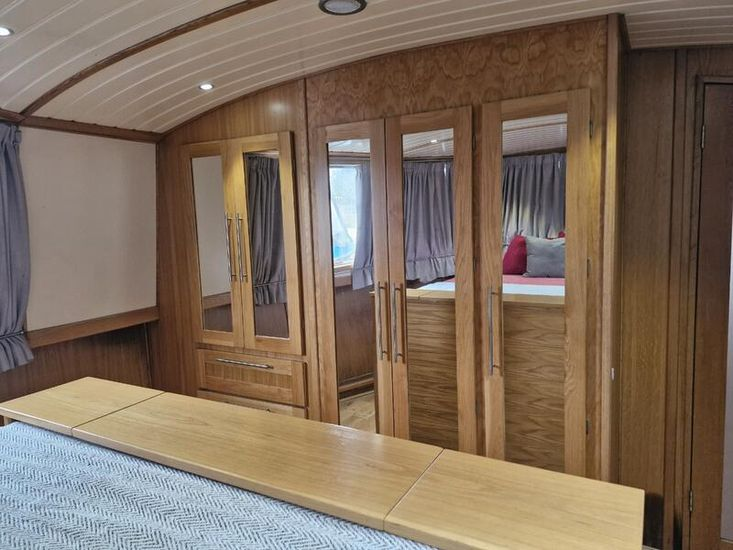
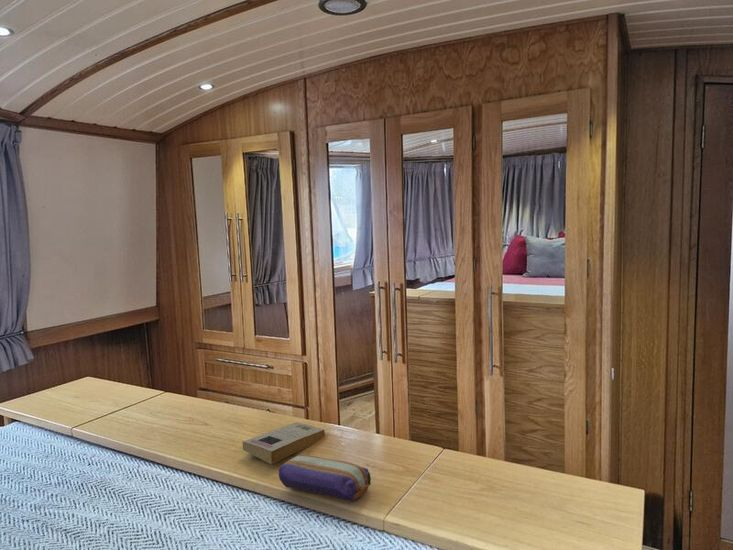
+ pencil case [278,453,372,503]
+ book [242,421,326,465]
